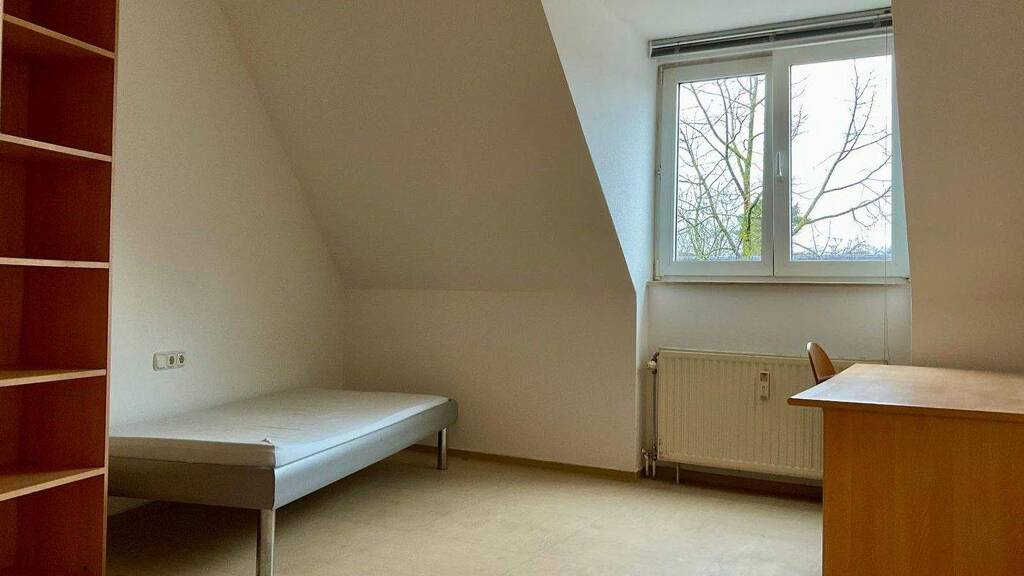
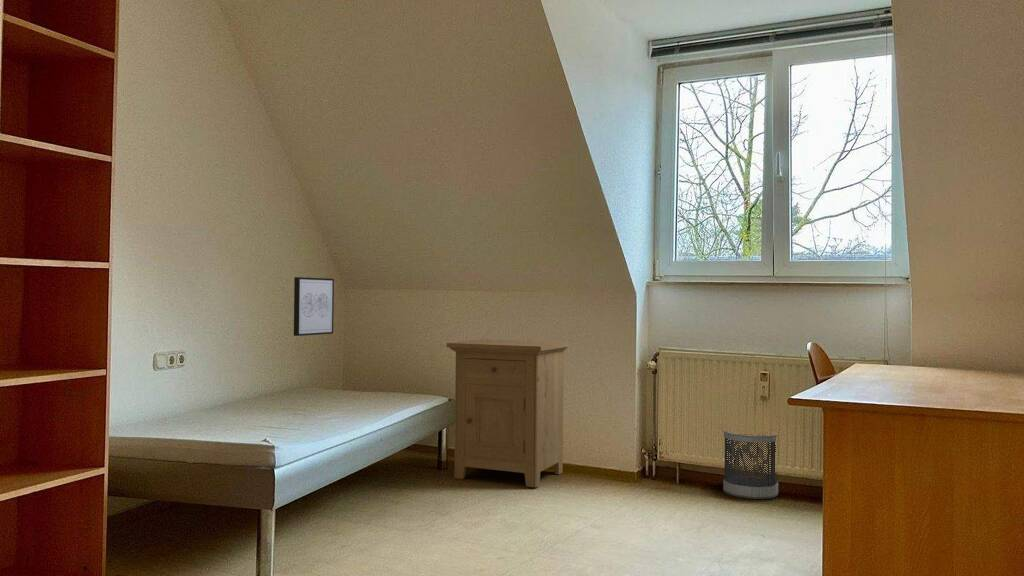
+ wastebasket [722,429,779,500]
+ nightstand [446,338,571,488]
+ wall art [293,276,335,337]
